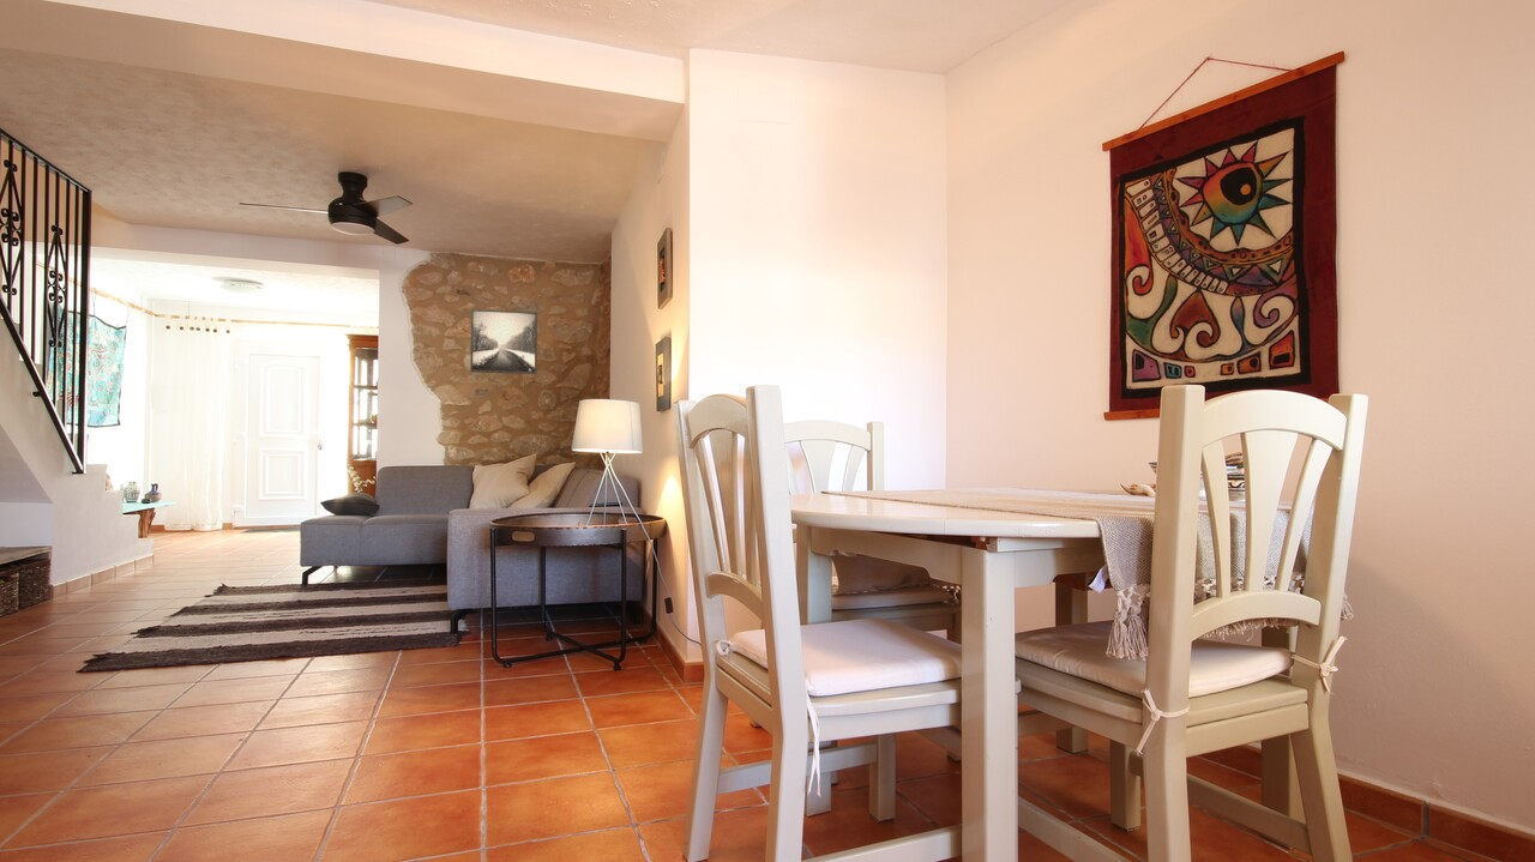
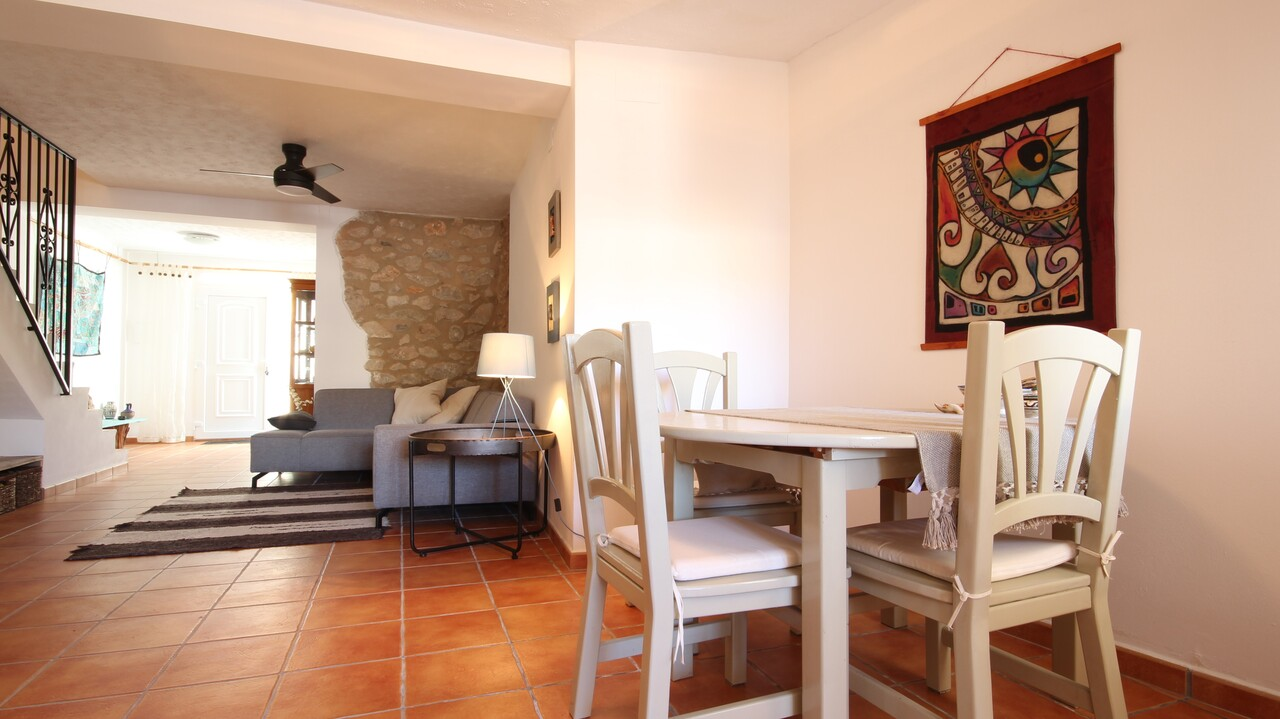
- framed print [469,308,538,375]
